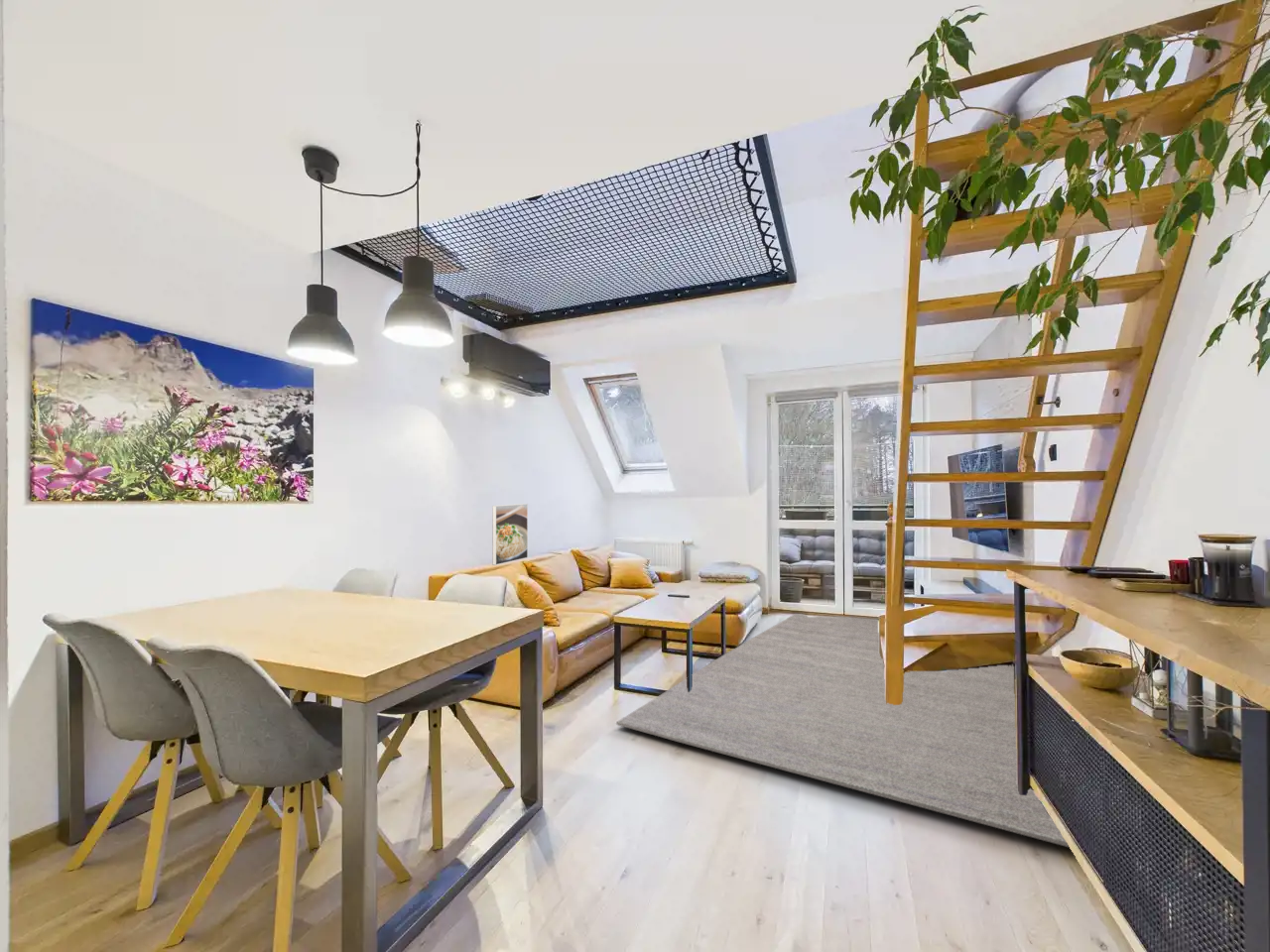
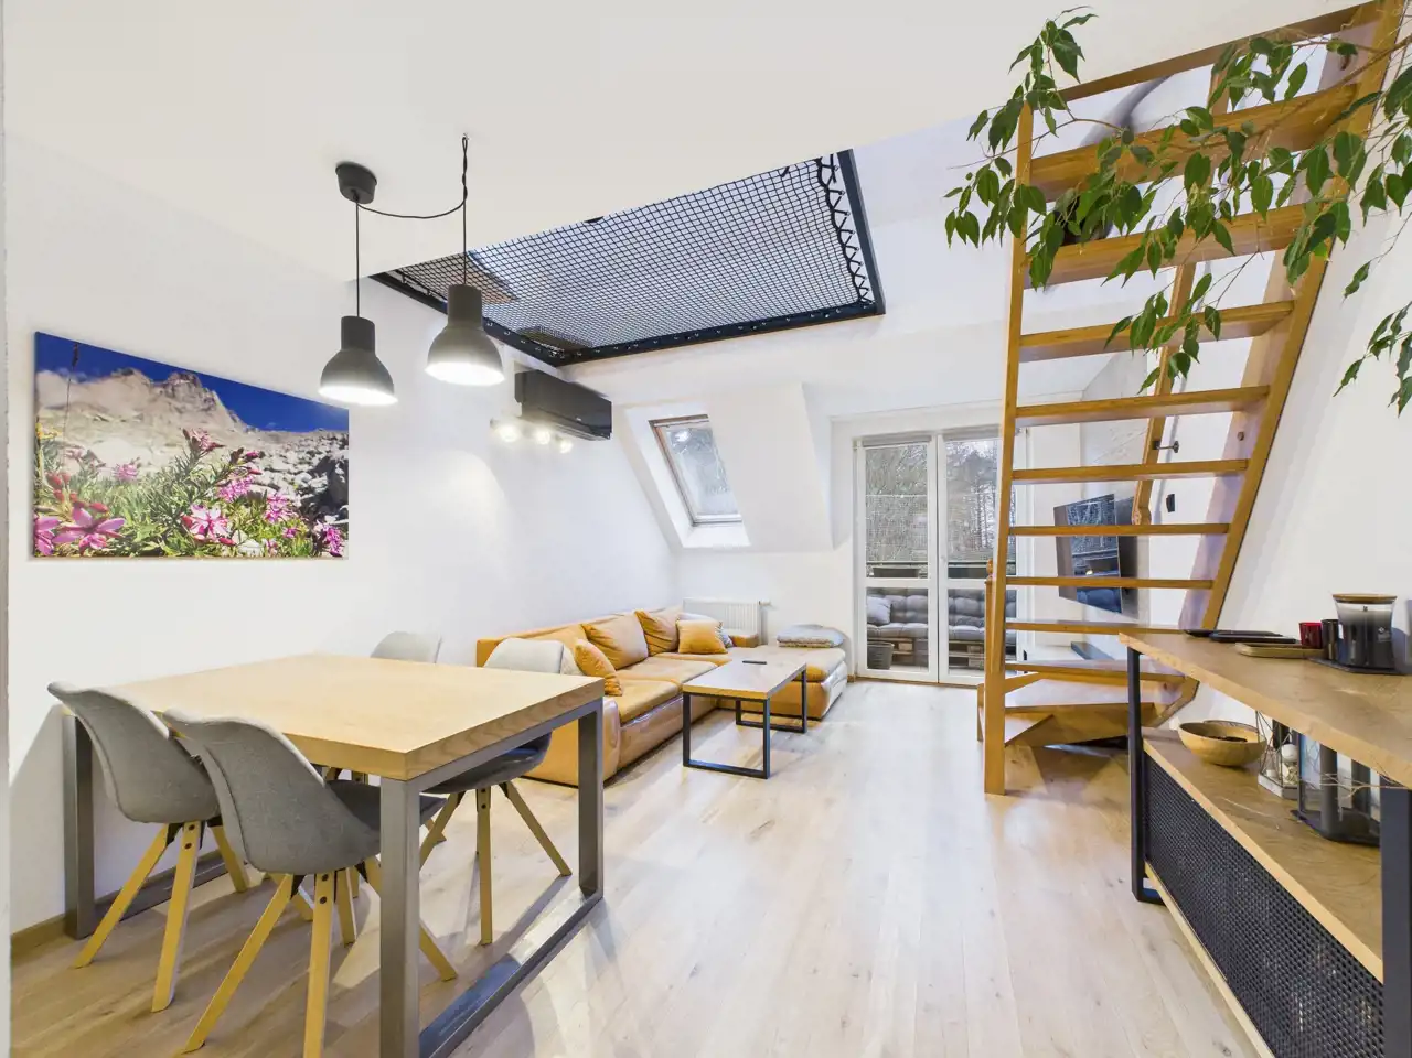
- rug [615,613,1071,849]
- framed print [491,503,529,566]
